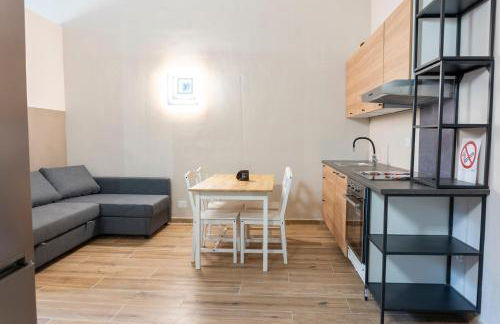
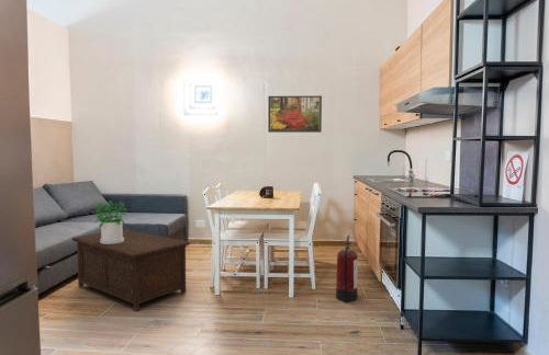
+ potted plant [91,199,127,244]
+ cabinet [70,228,191,312]
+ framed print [267,94,323,134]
+ fire extinguisher [335,234,359,304]
